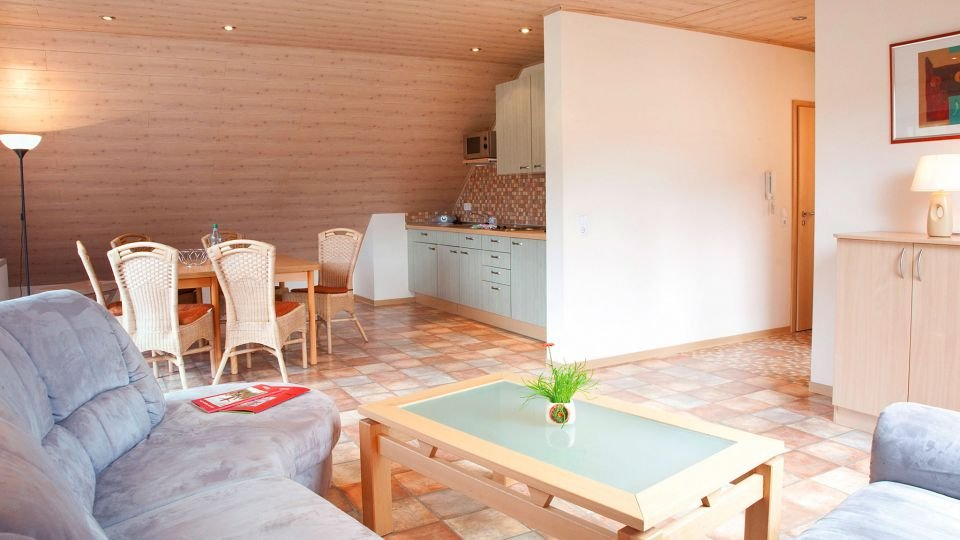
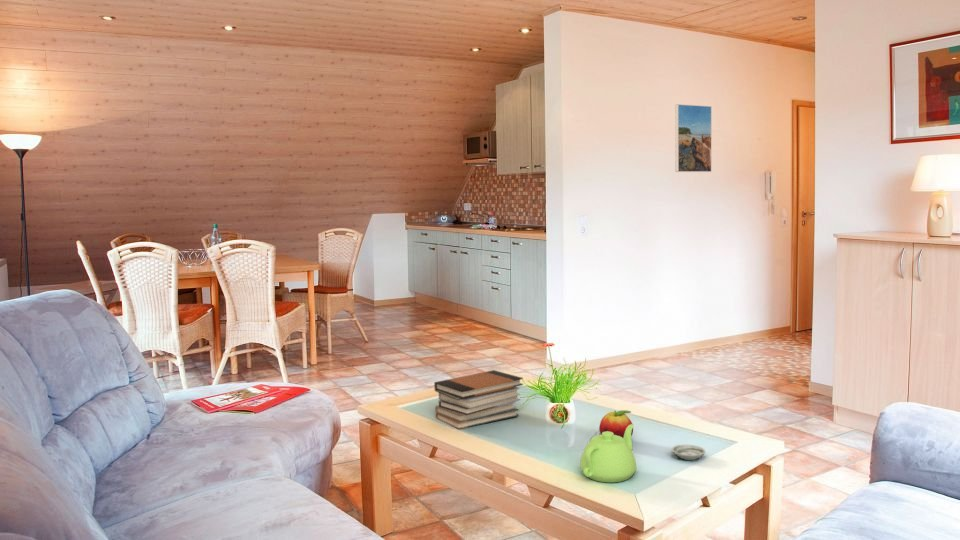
+ teapot [579,423,637,484]
+ book stack [433,369,524,430]
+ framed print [674,103,713,173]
+ fruit [598,409,634,438]
+ saucer [671,443,706,461]
